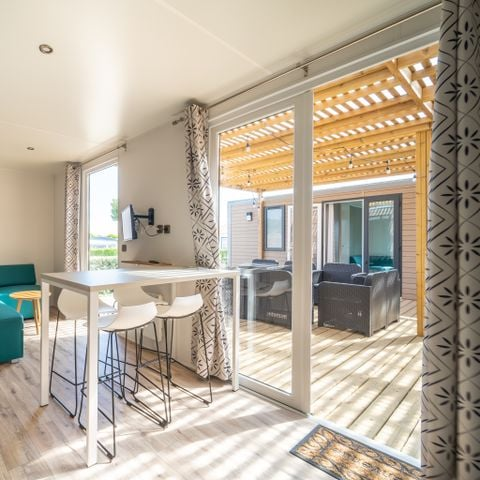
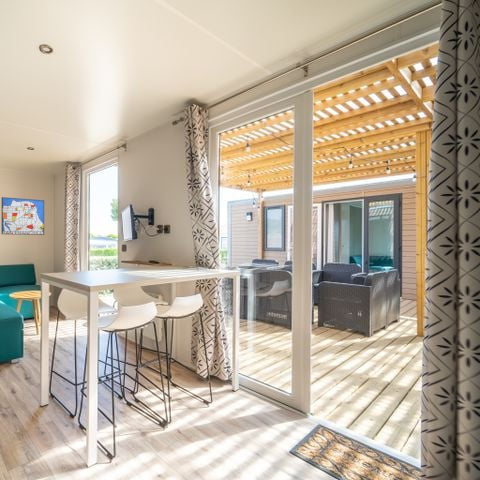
+ wall art [1,196,45,236]
